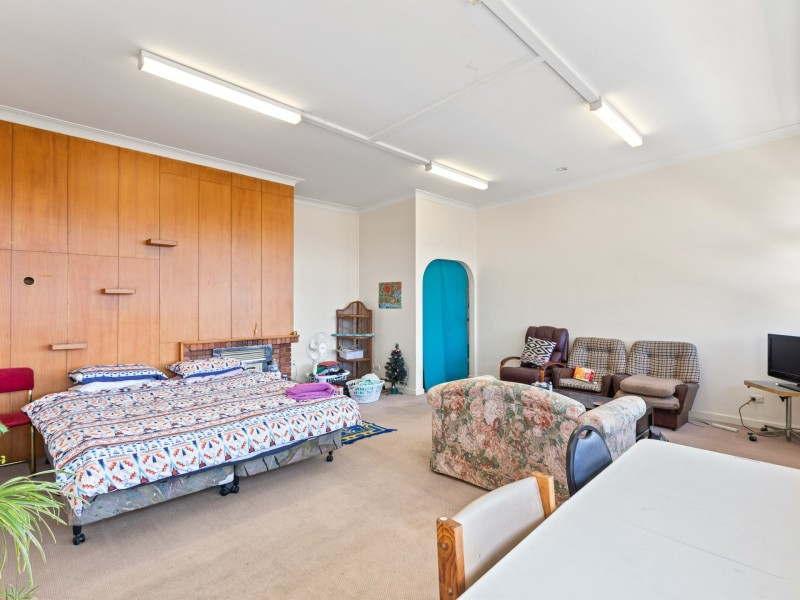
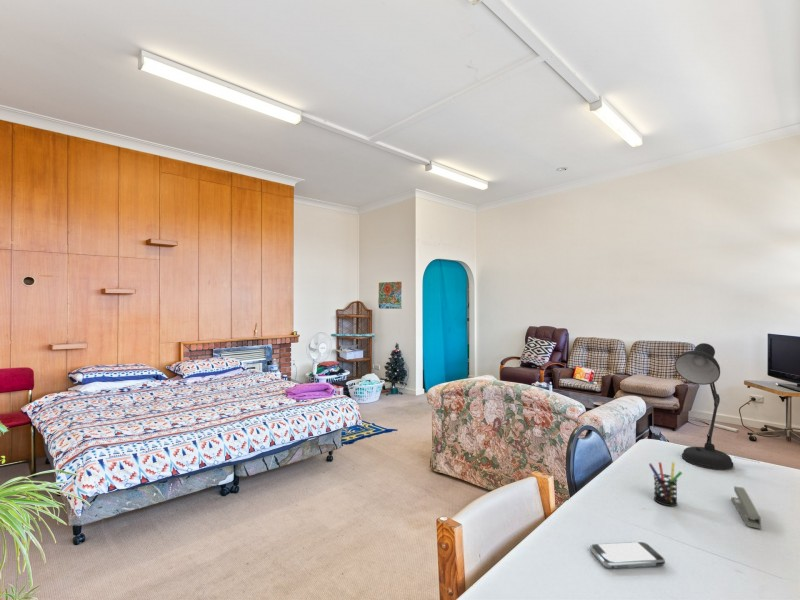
+ desk lamp [674,342,734,471]
+ stapler [730,485,763,530]
+ pen holder [648,461,683,507]
+ smartphone [589,541,666,569]
